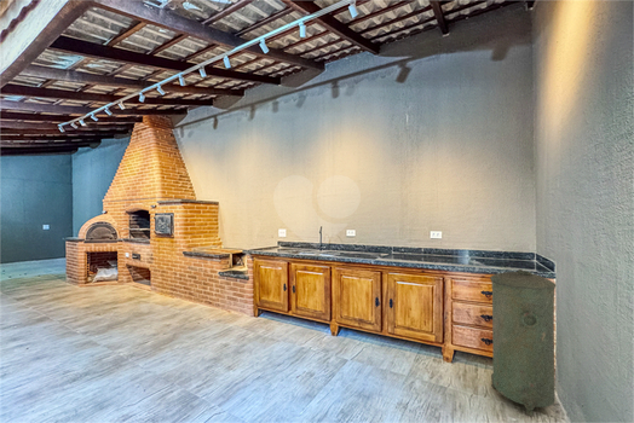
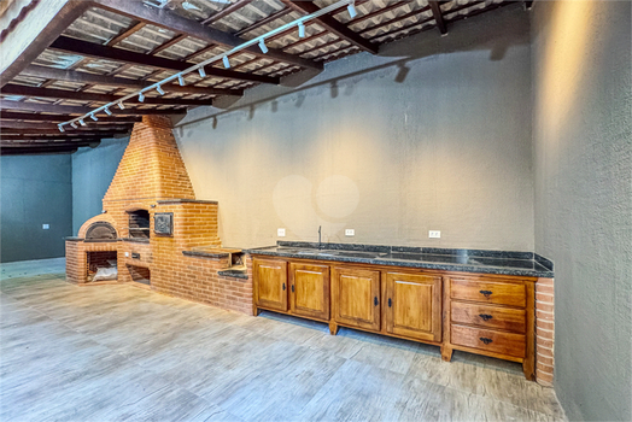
- trash can [489,268,557,417]
